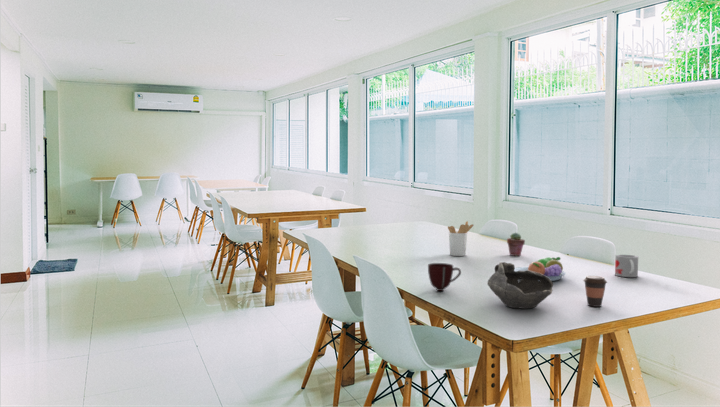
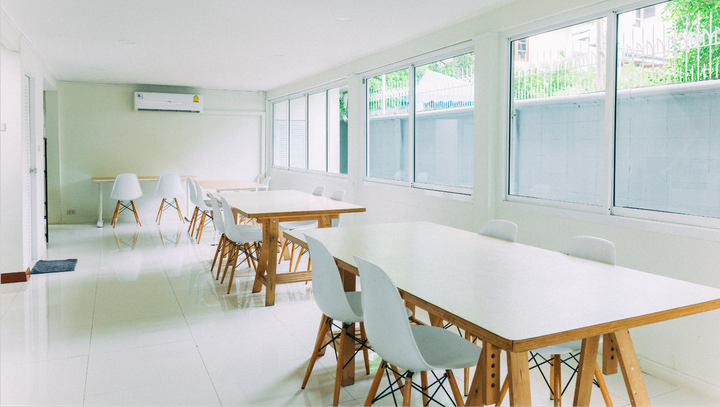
- bowl [486,261,554,310]
- fruit bowl [514,256,567,282]
- mug [427,262,462,292]
- utensil holder [447,220,475,257]
- coffee cup [582,275,608,308]
- potted succulent [506,232,526,257]
- mug [614,253,639,278]
